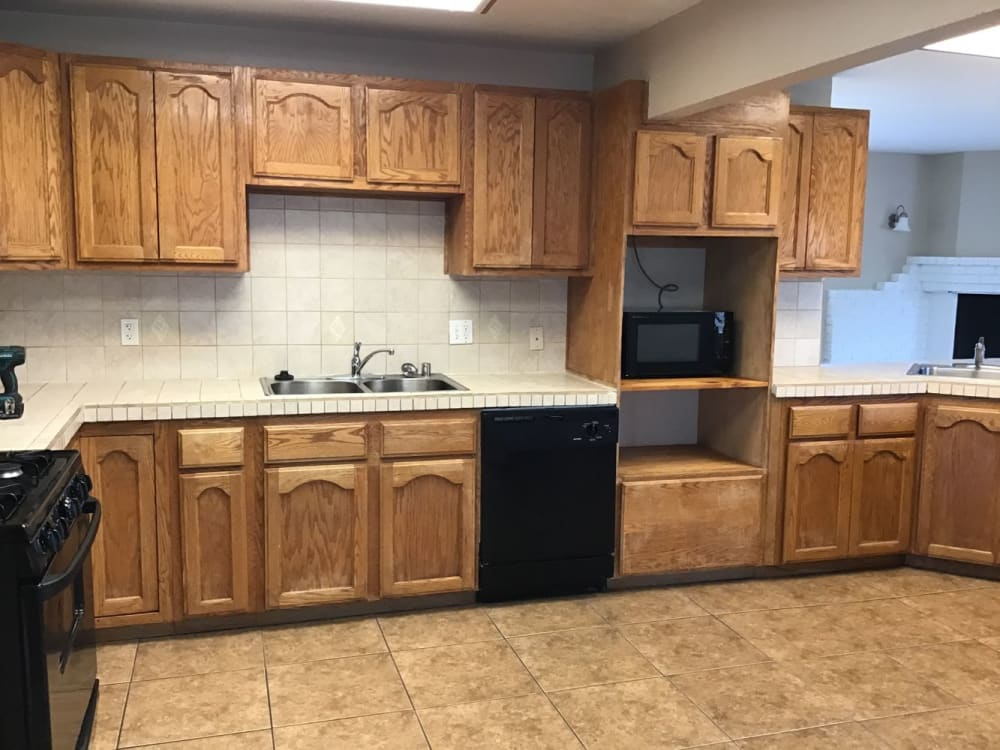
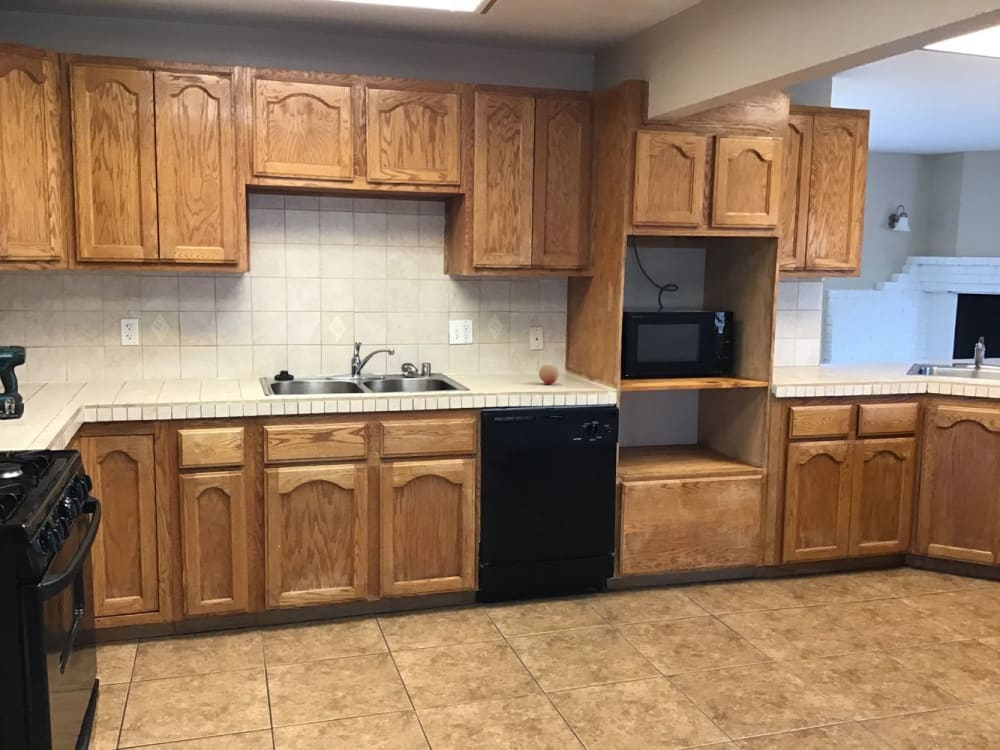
+ fruit [538,364,560,385]
